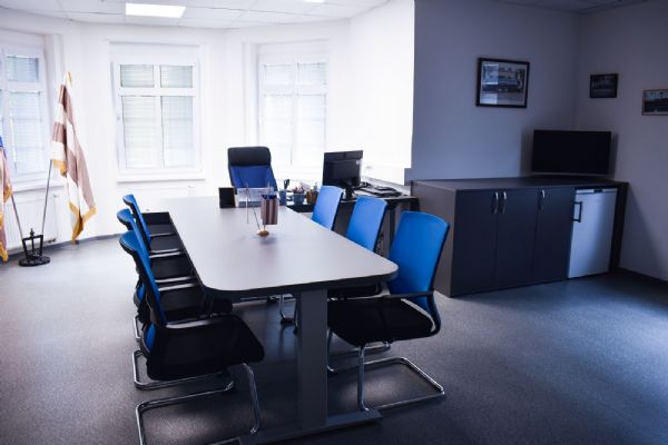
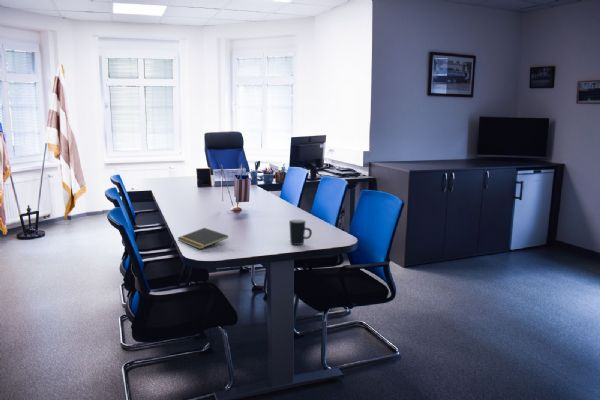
+ mug [288,219,313,246]
+ notepad [177,227,229,250]
